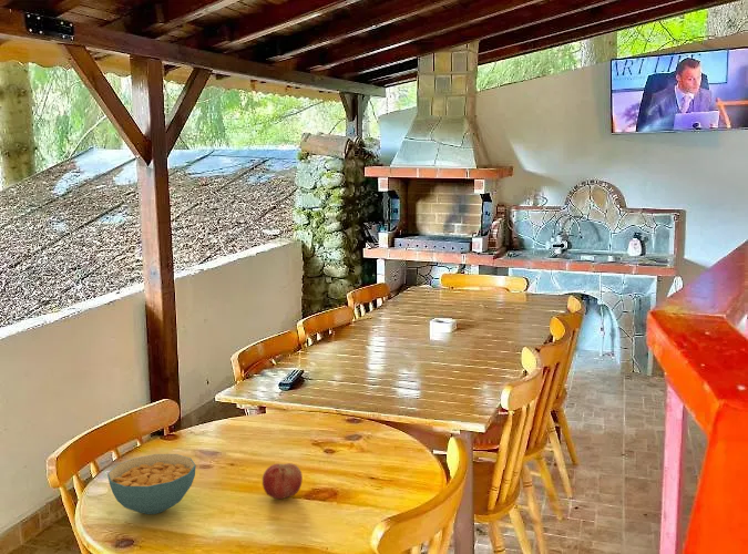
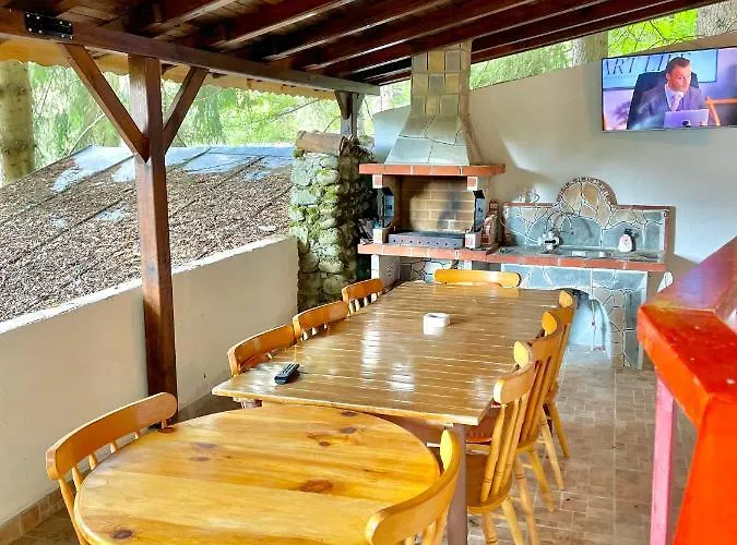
- fruit [262,462,304,500]
- cereal bowl [106,453,197,515]
